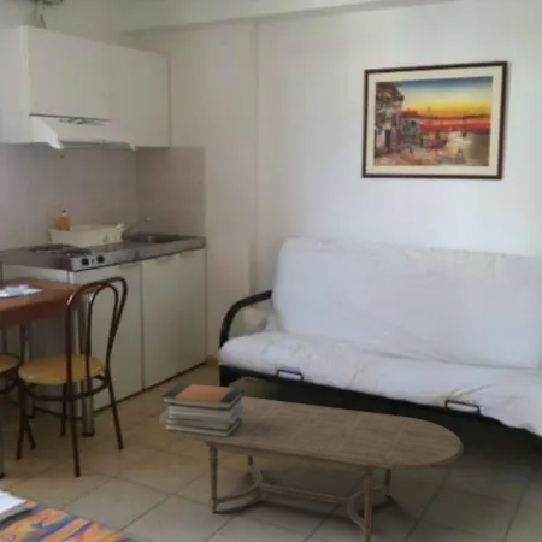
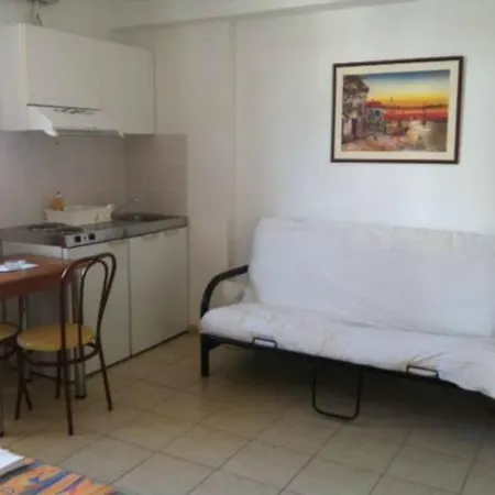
- coffee table [158,395,465,542]
- book stack [160,382,246,437]
